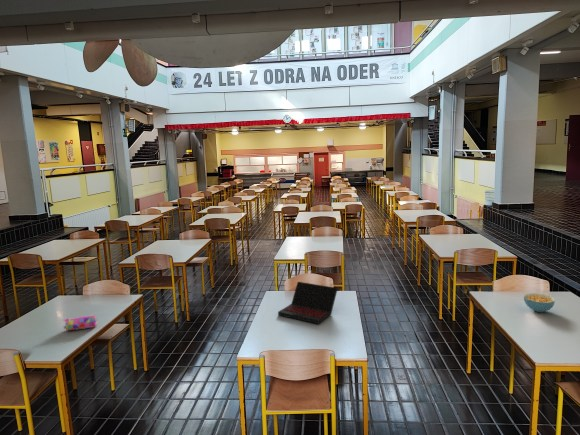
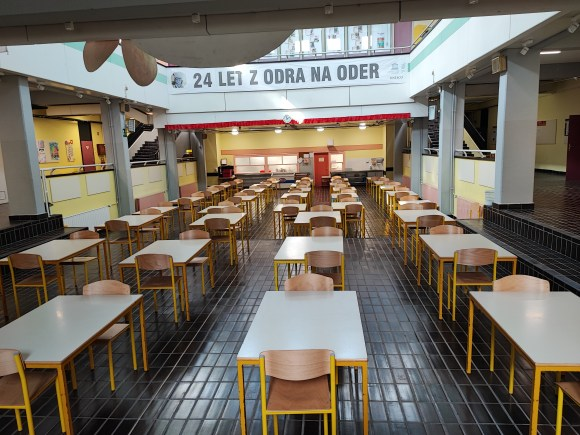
- cereal bowl [523,292,556,313]
- pencil case [63,314,98,332]
- laptop [277,281,338,325]
